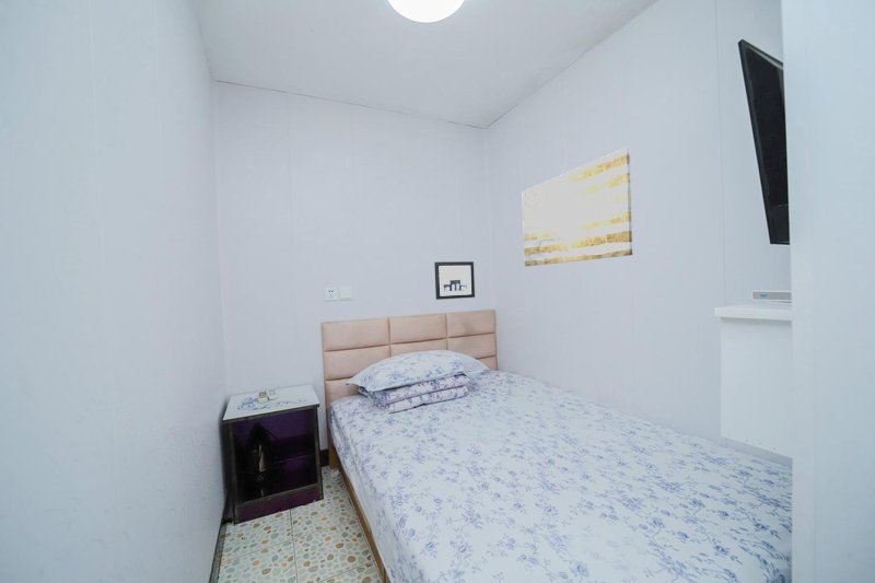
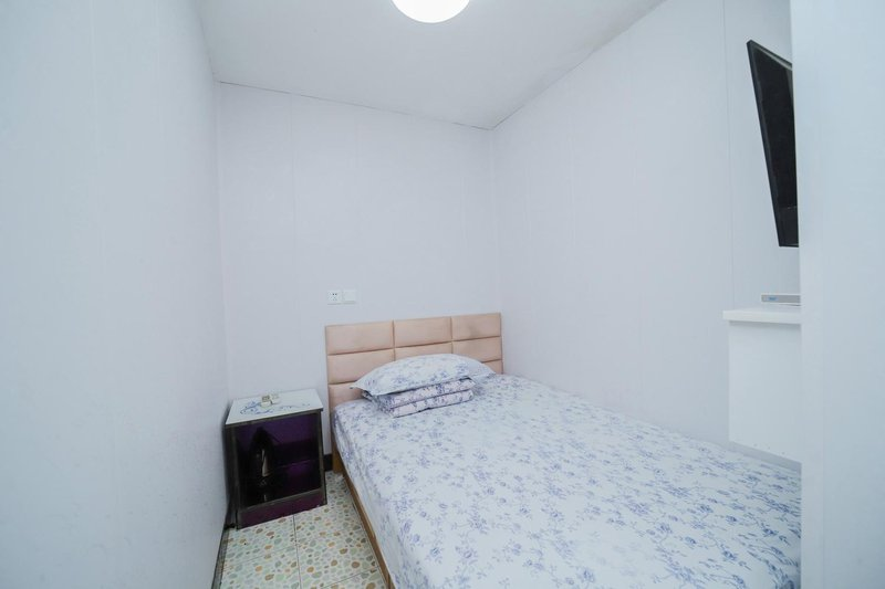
- wall art [433,260,476,301]
- wall art [522,147,633,267]
